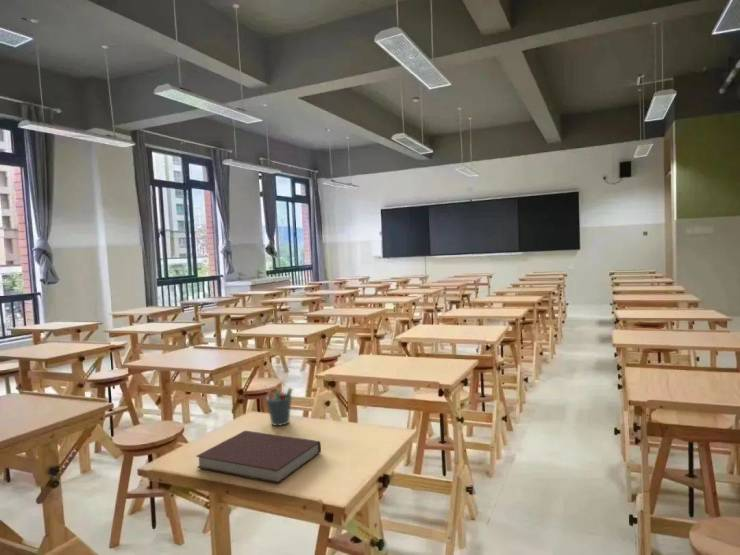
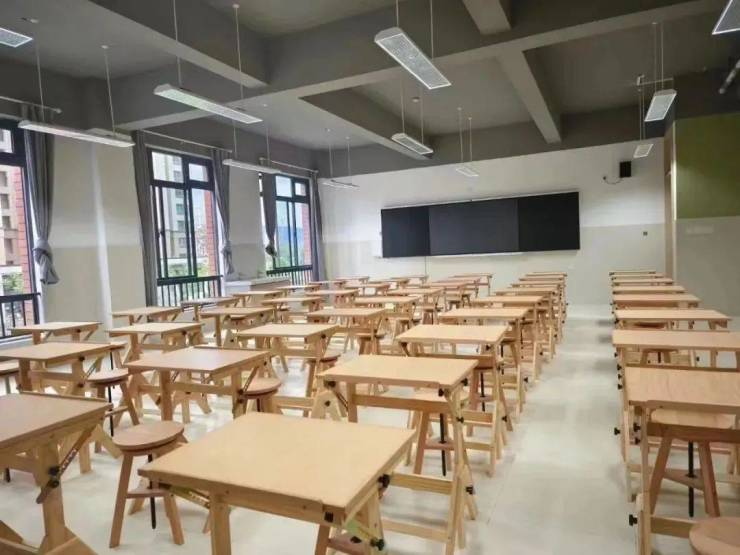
- notebook [195,430,322,484]
- pen holder [263,383,293,427]
